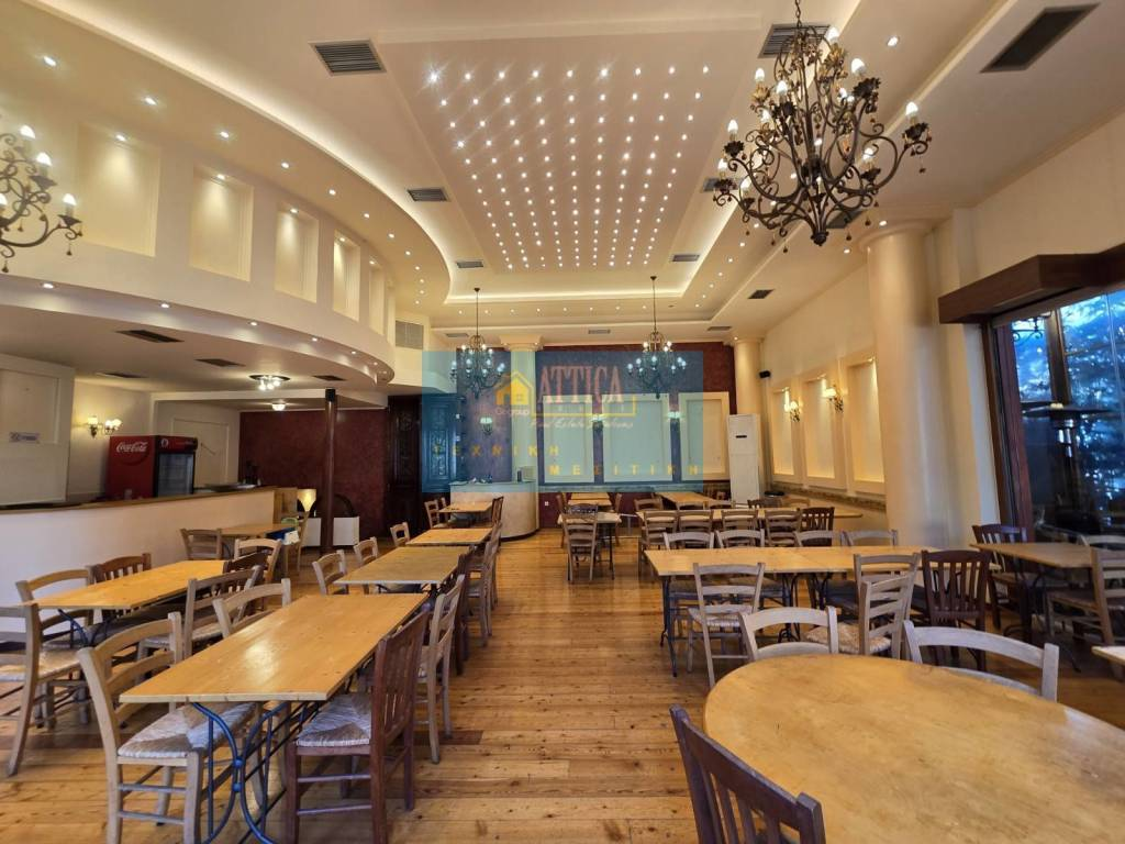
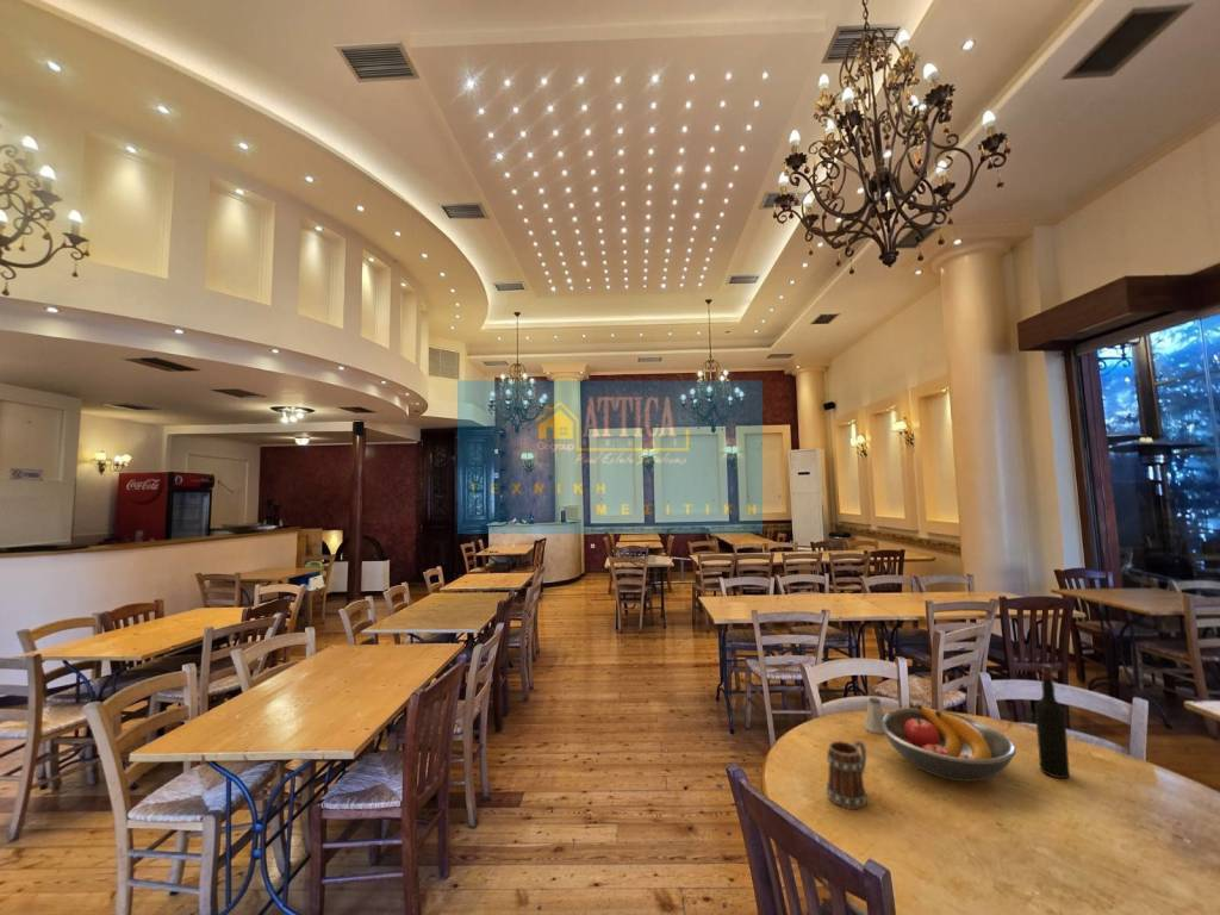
+ wine bottle [1034,662,1071,779]
+ fruit bowl [879,703,1017,783]
+ saltshaker [864,696,885,735]
+ mug [826,739,869,810]
